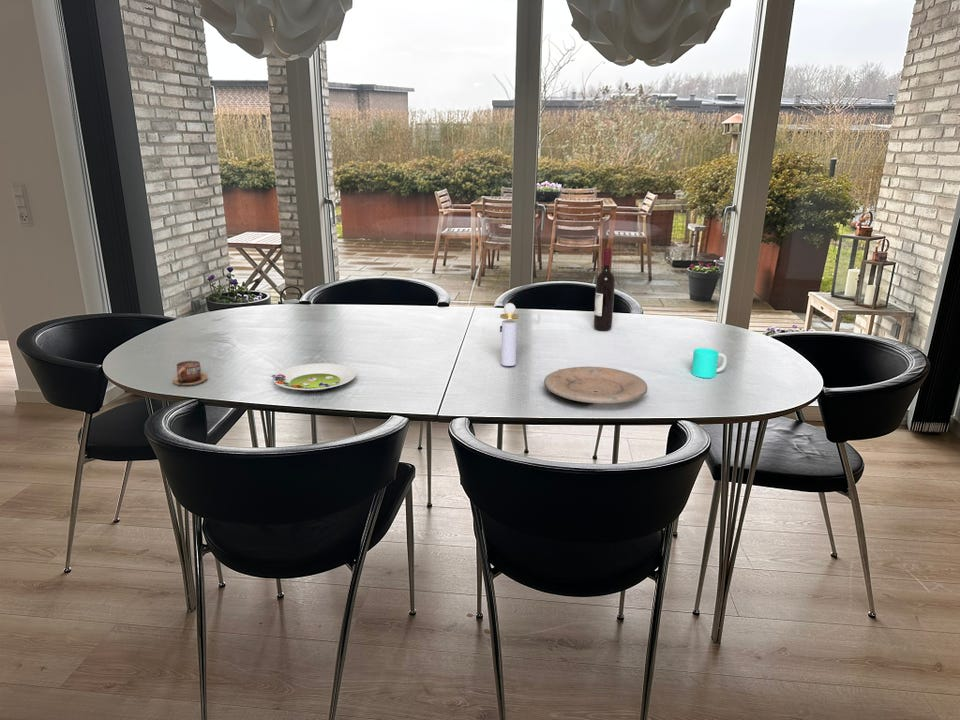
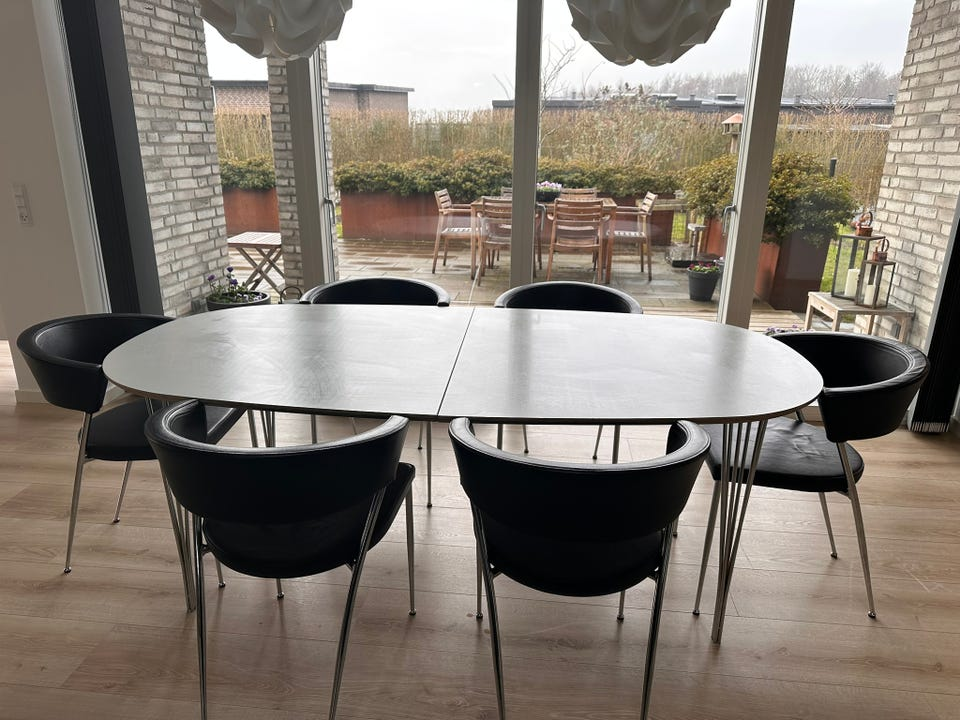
- perfume bottle [499,302,520,367]
- wine bottle [593,247,616,332]
- salad plate [270,362,357,392]
- plate [543,366,648,405]
- cup [690,347,728,379]
- cup [171,360,208,386]
